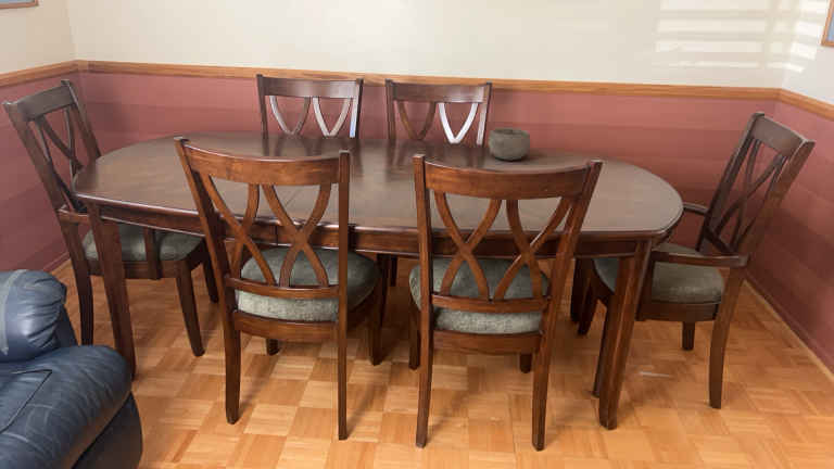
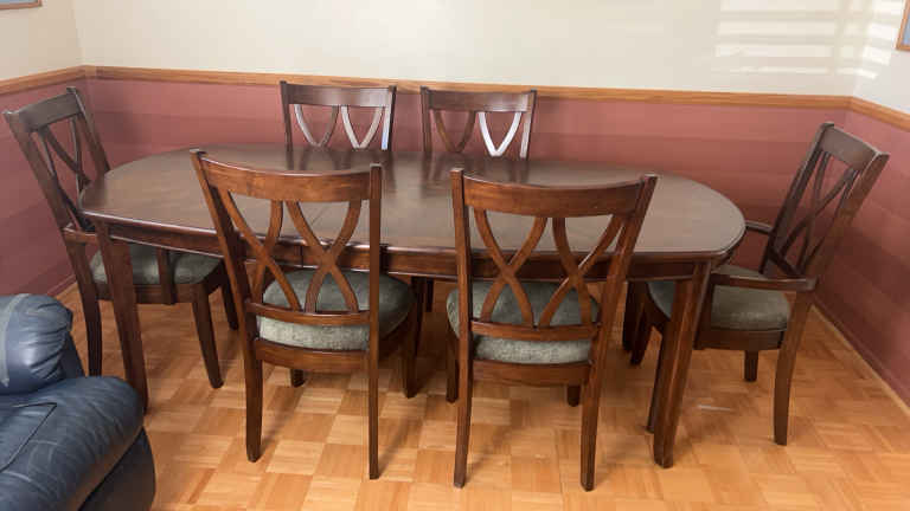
- bowl [486,127,532,161]
